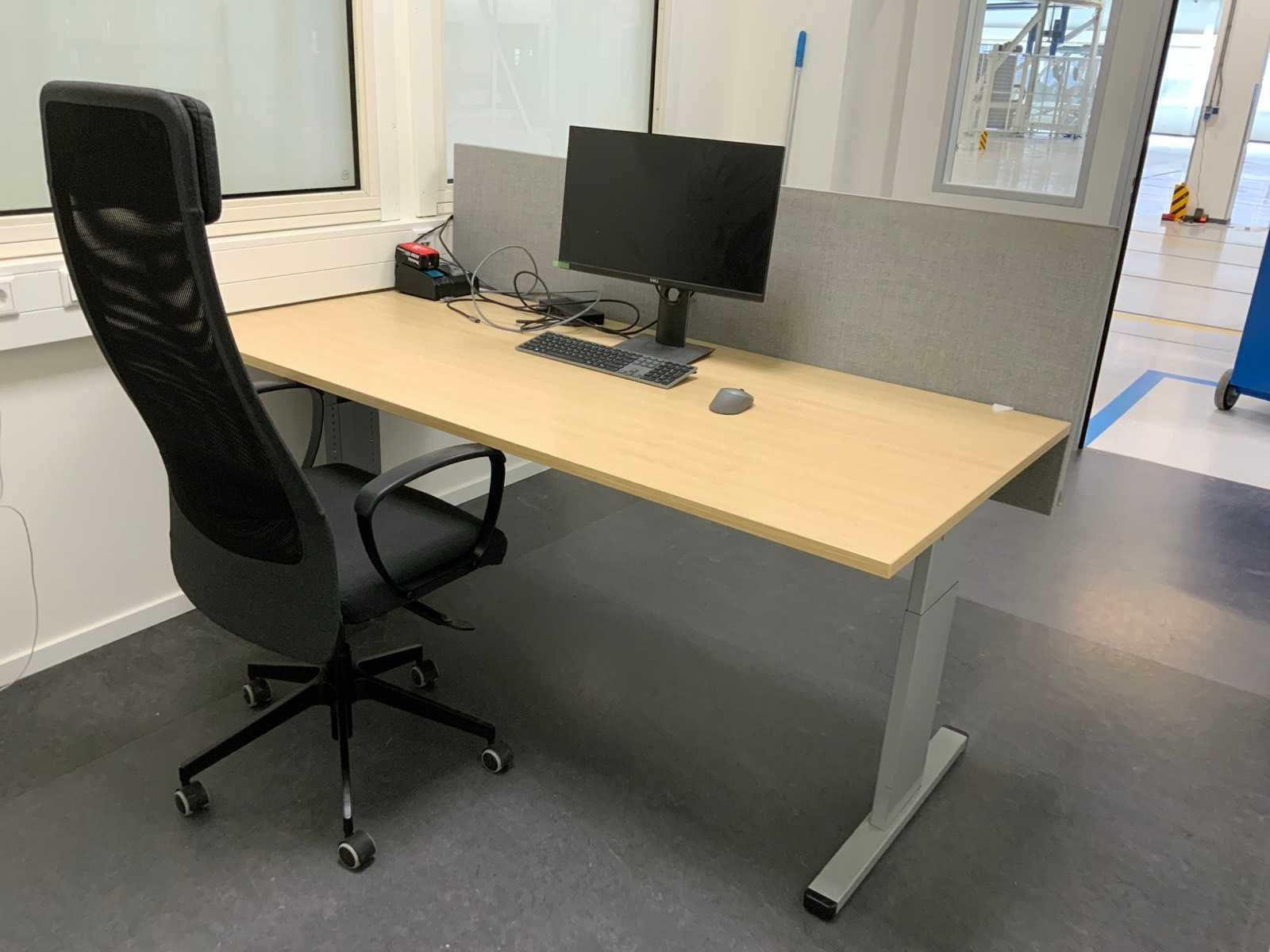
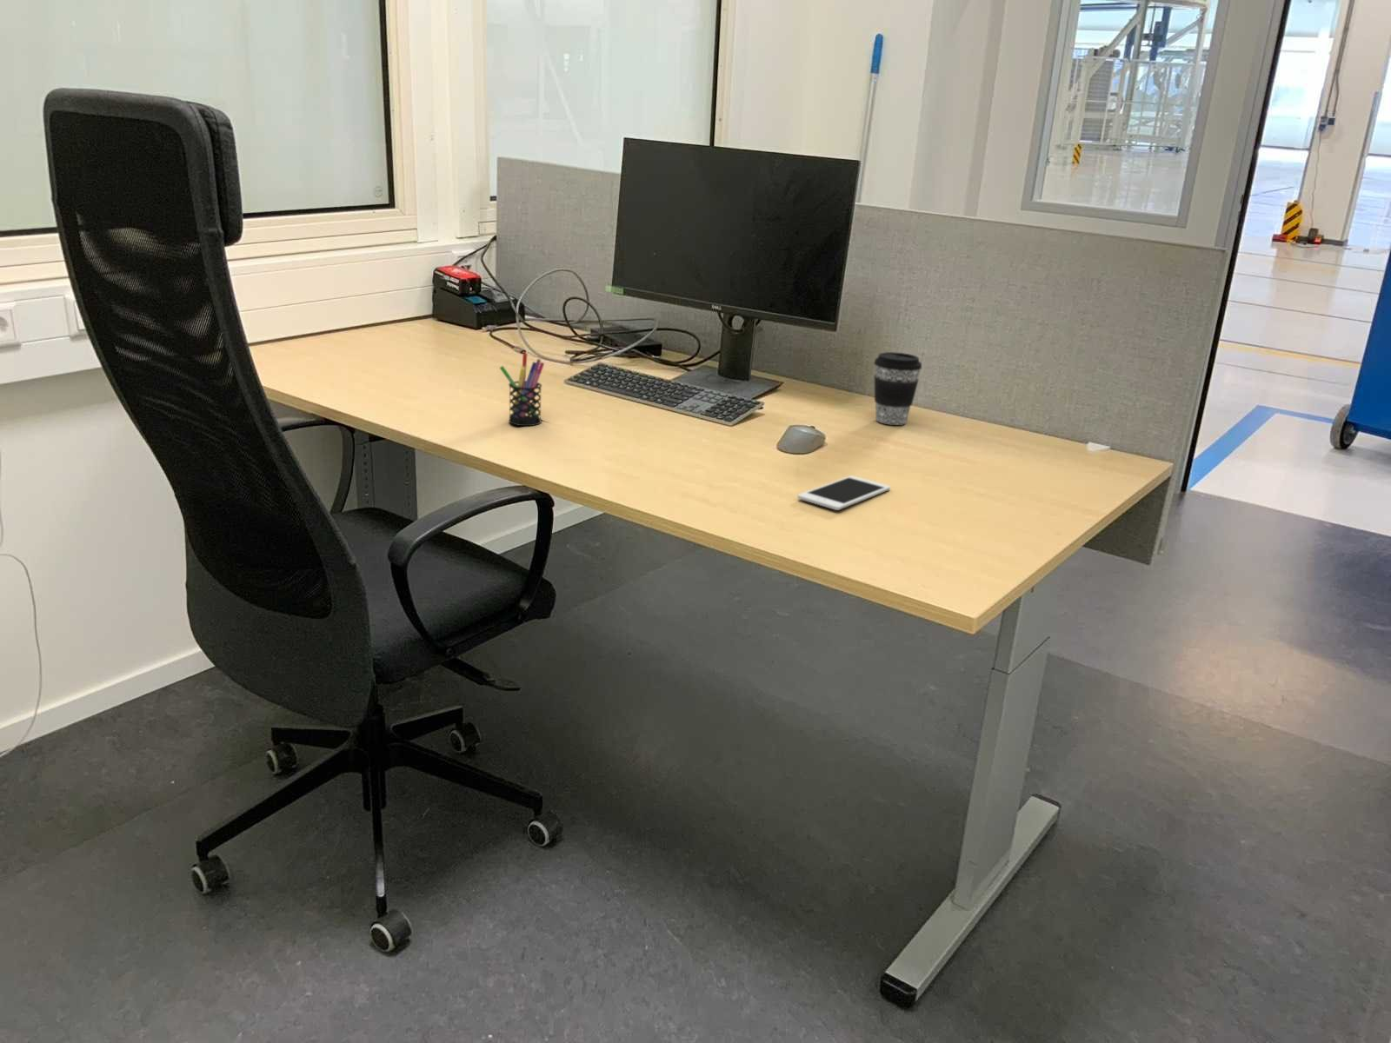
+ cell phone [797,474,892,511]
+ coffee cup [873,352,922,426]
+ pen holder [499,352,545,427]
